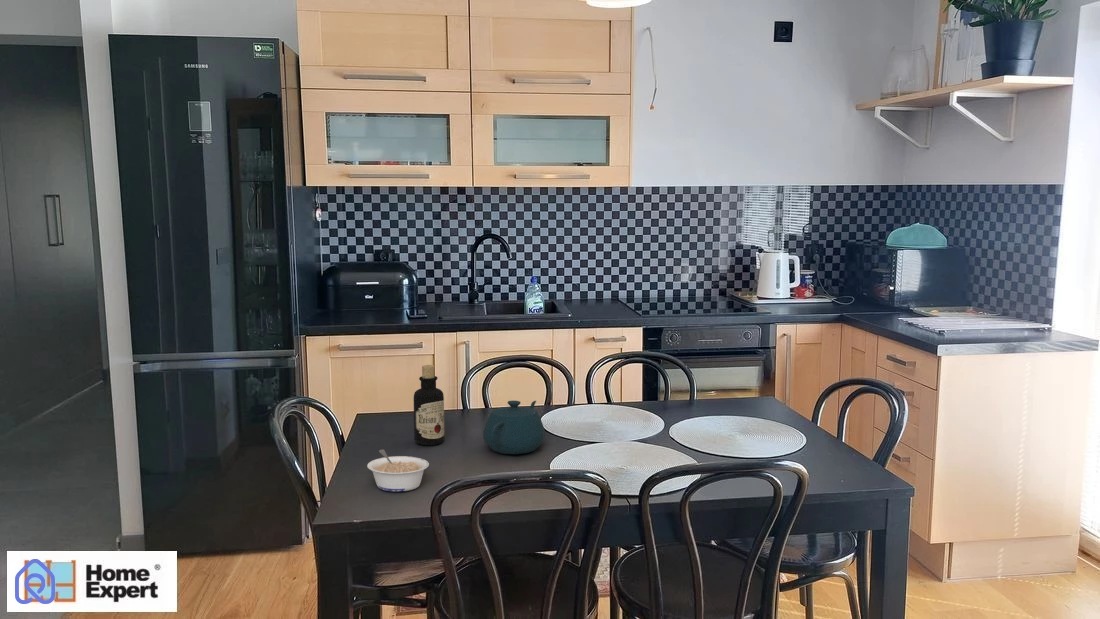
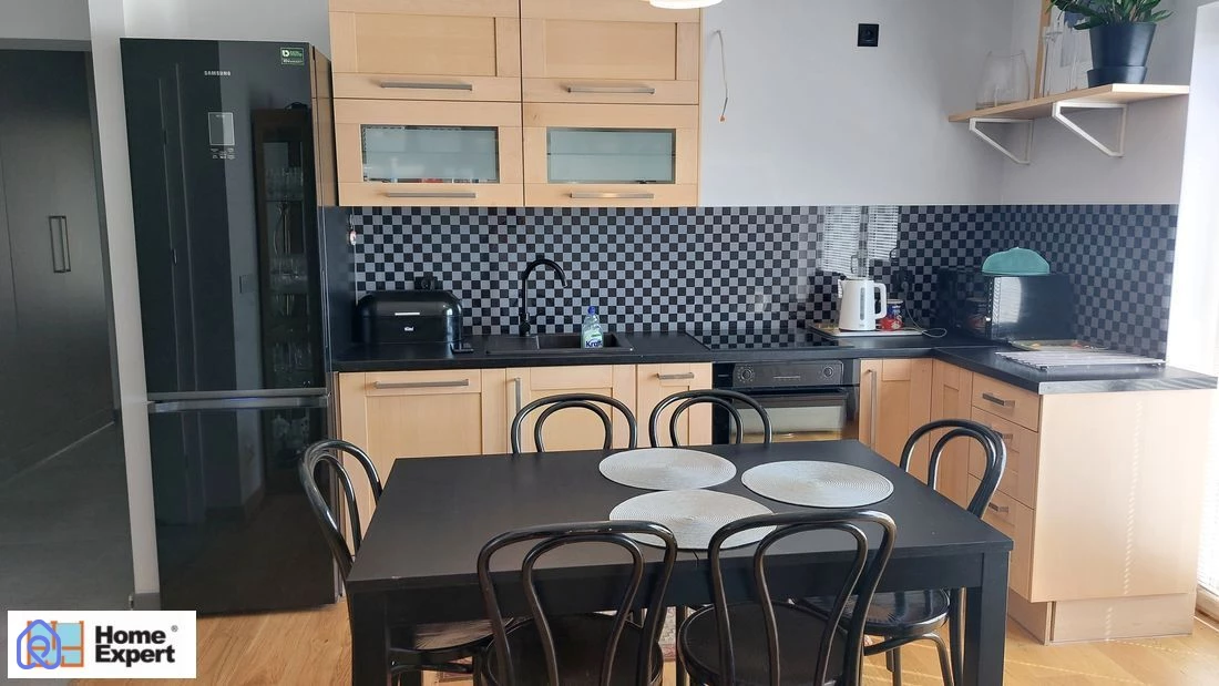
- legume [366,449,430,492]
- teapot [482,400,546,455]
- bottle [413,364,445,446]
